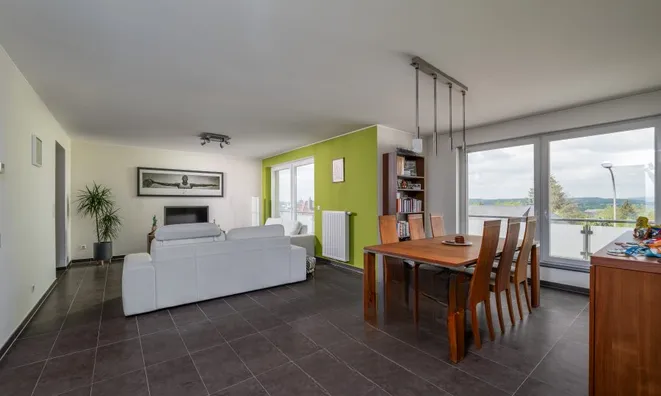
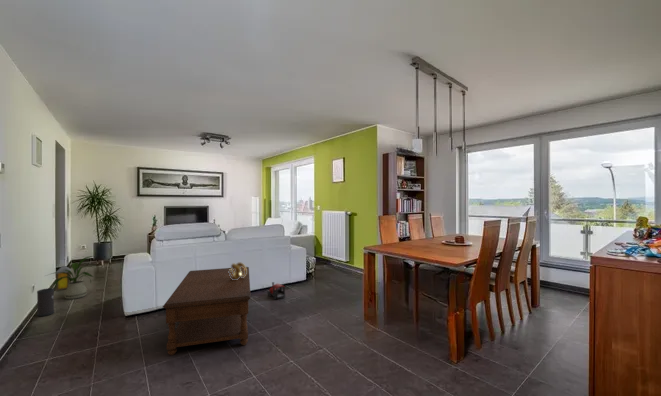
+ house plant [45,255,94,300]
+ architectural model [228,261,247,280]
+ coffee table [162,266,252,356]
+ toy train [267,281,287,301]
+ lantern [54,265,72,292]
+ speaker [36,287,55,317]
